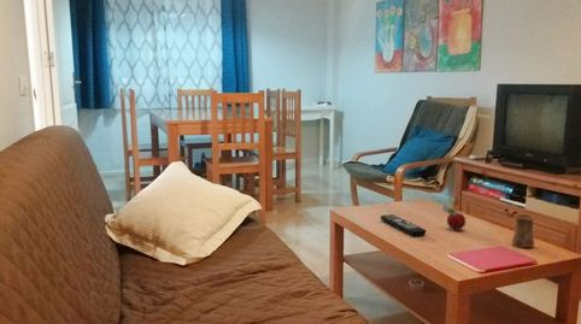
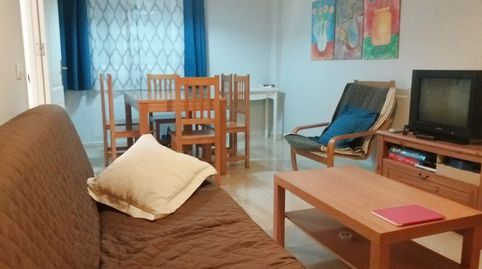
- remote control [380,213,427,237]
- cup [511,213,535,249]
- fruit [441,205,466,231]
